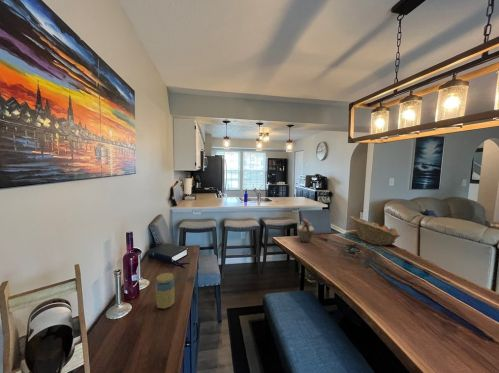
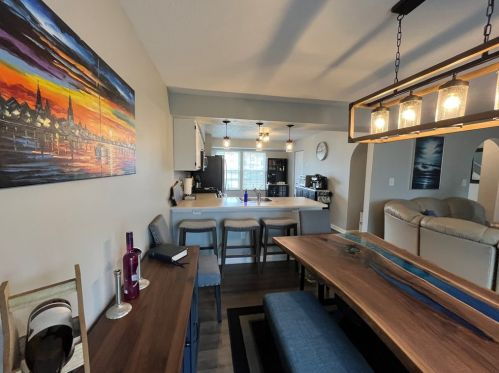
- vase [296,218,315,243]
- fruit basket [349,215,401,247]
- jar [155,272,176,310]
